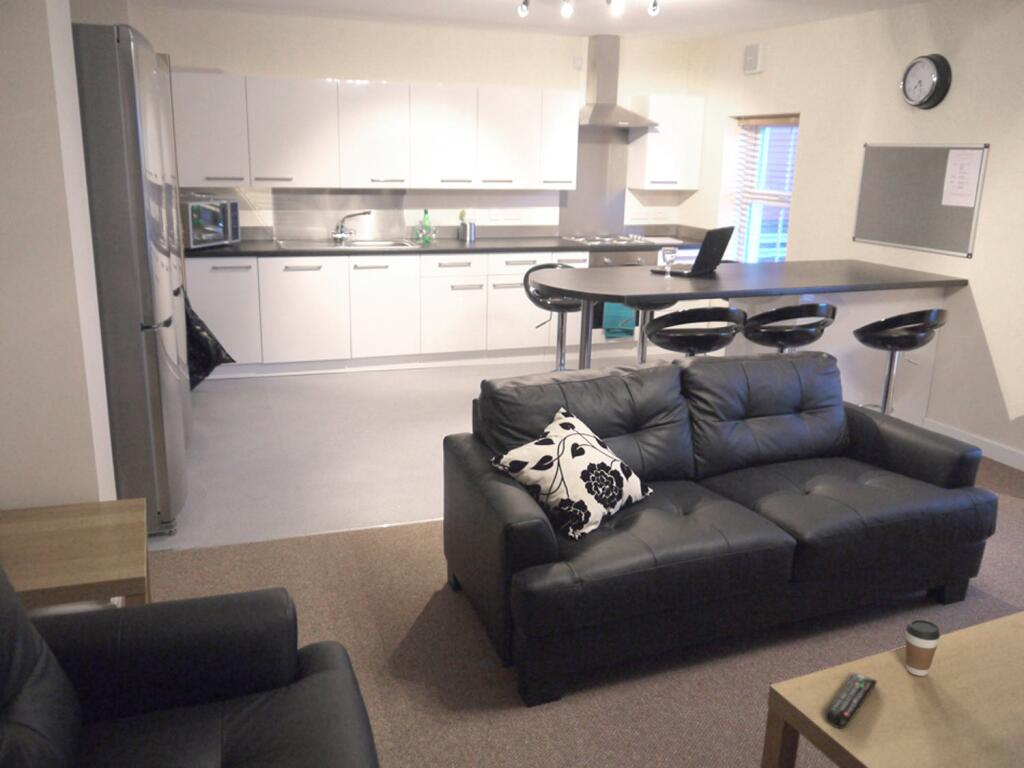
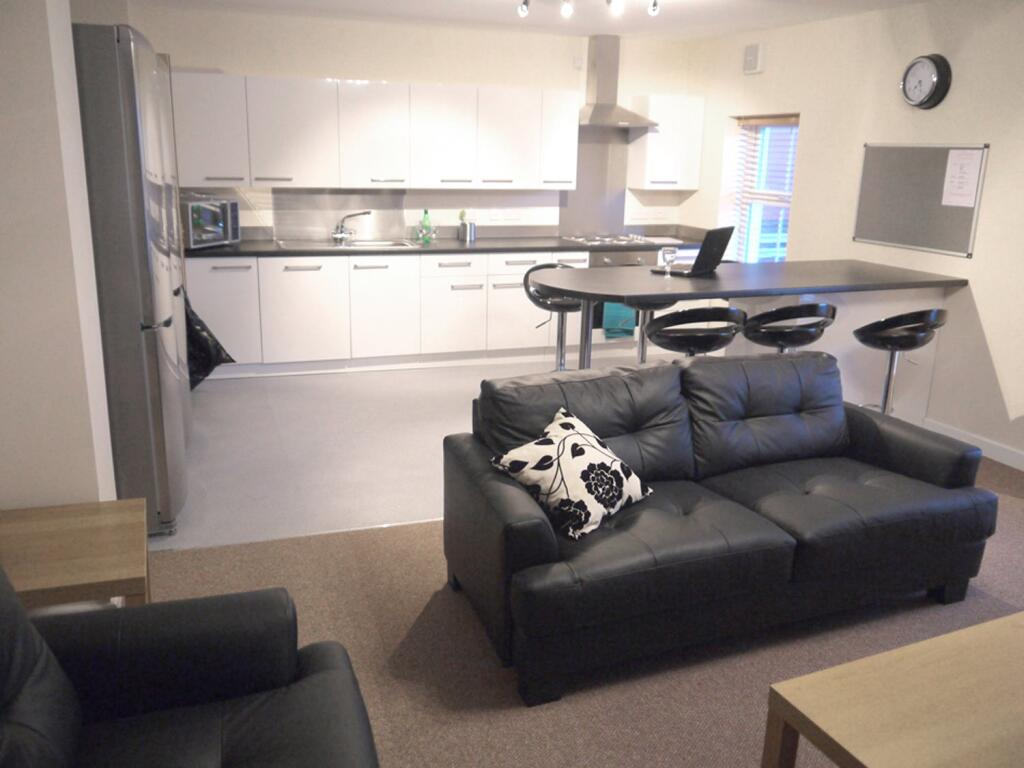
- remote control [824,672,878,730]
- coffee cup [904,619,941,677]
